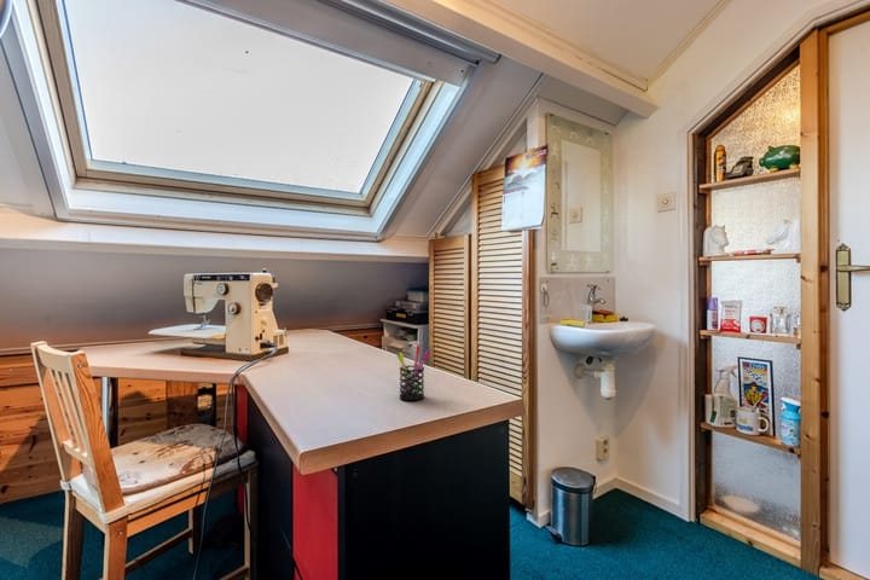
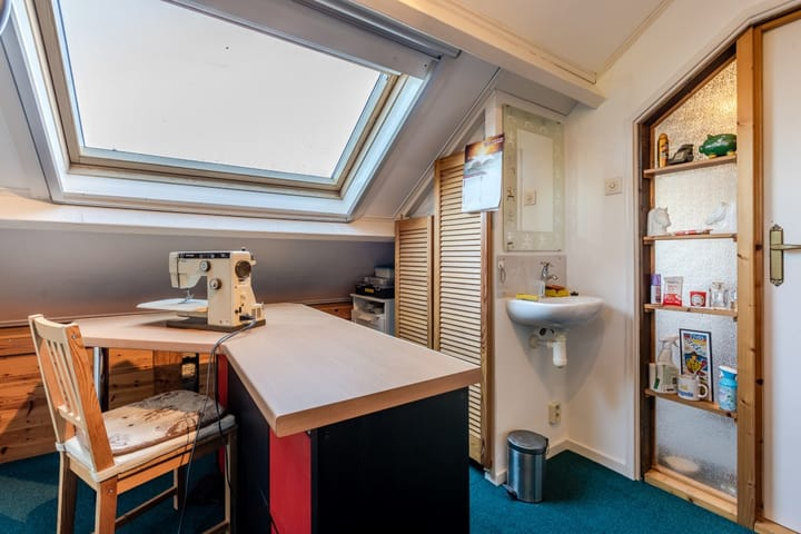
- pen holder [395,343,430,401]
